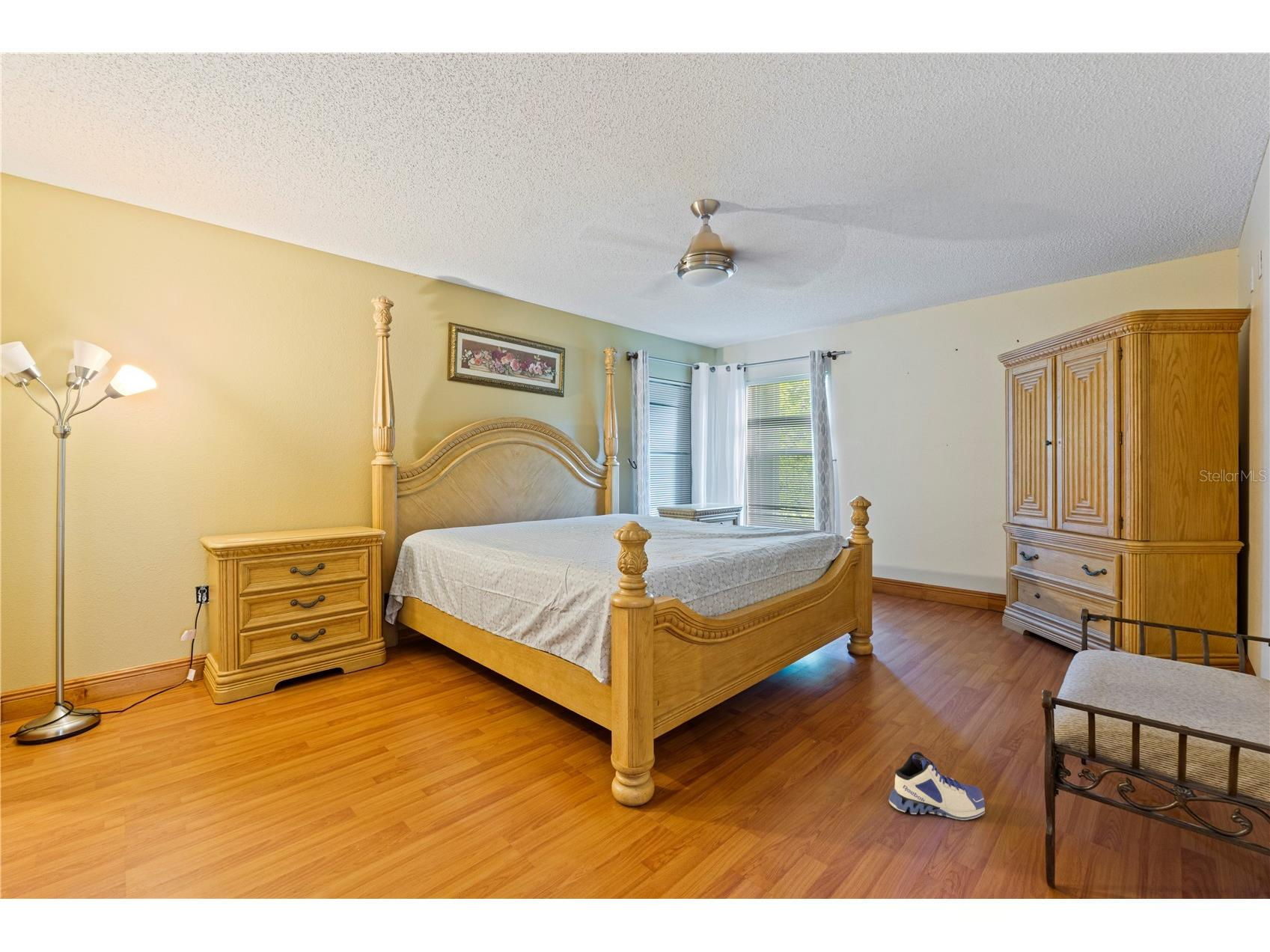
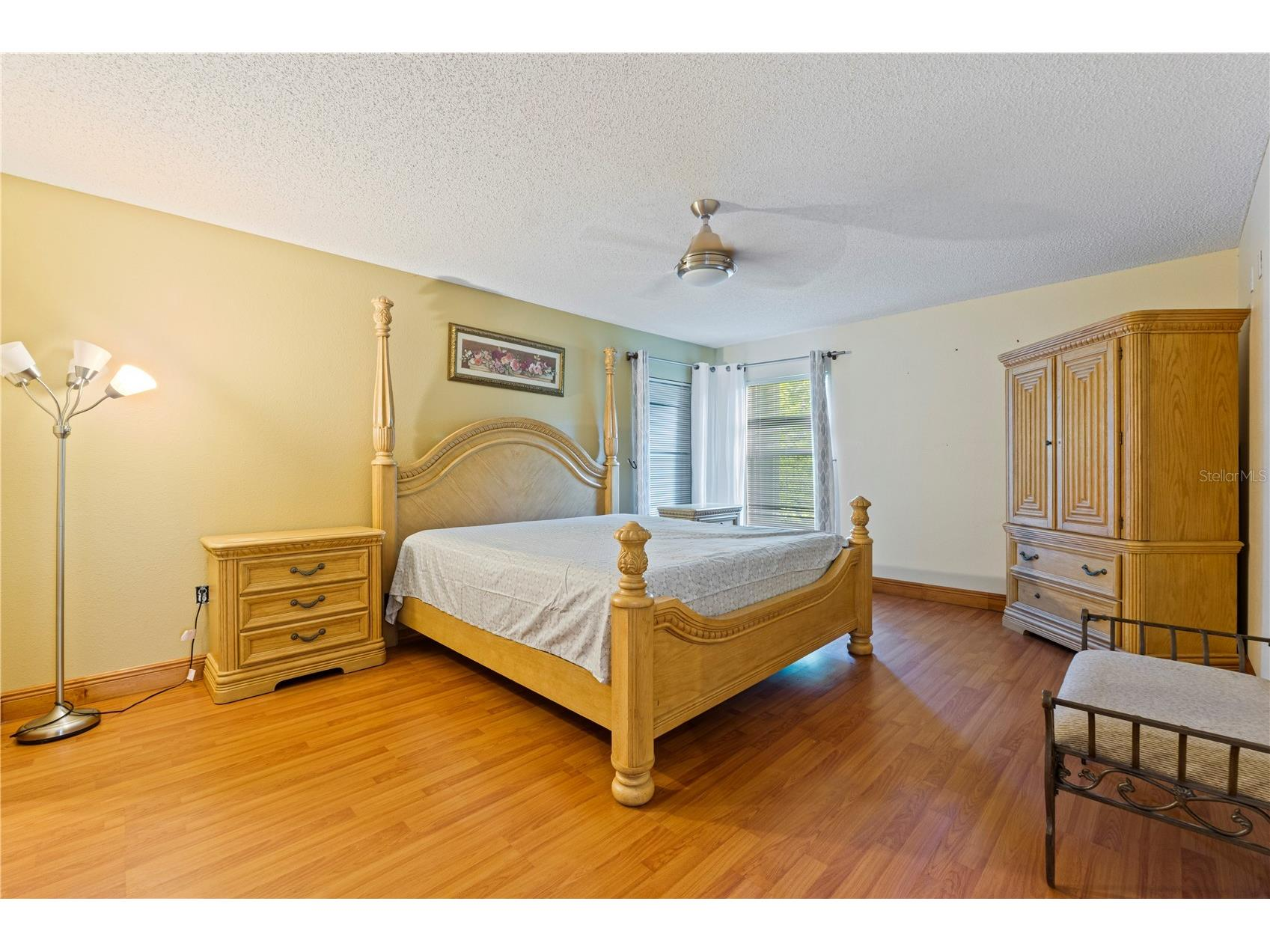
- sneaker [888,751,986,820]
